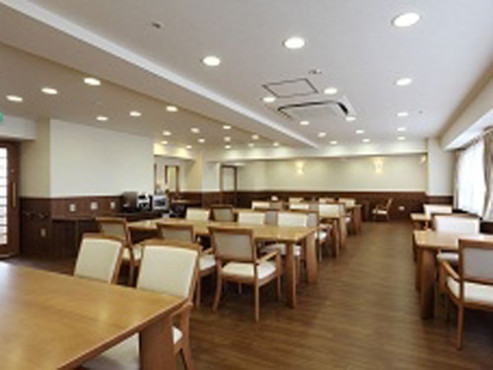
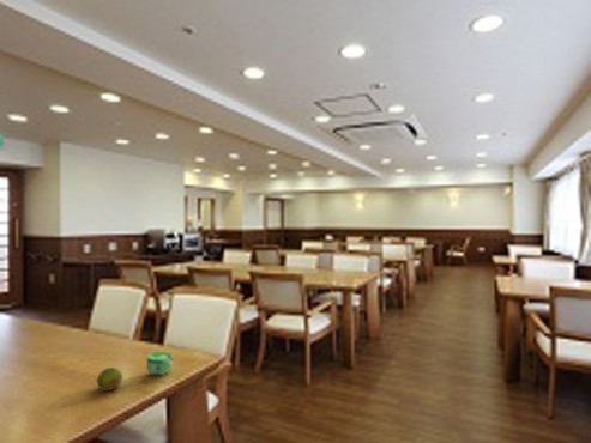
+ cup [145,351,174,376]
+ fruit [96,366,123,392]
